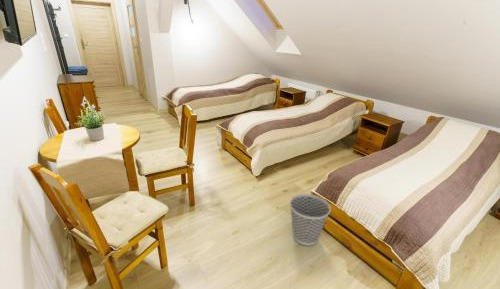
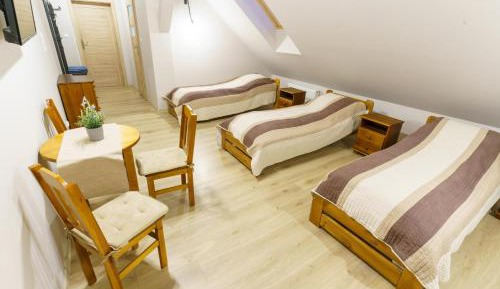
- wastebasket [289,193,332,247]
